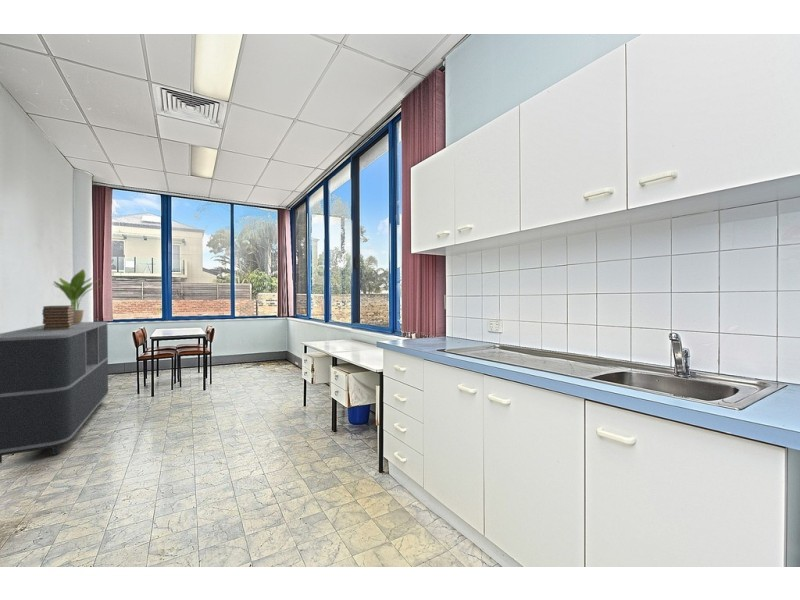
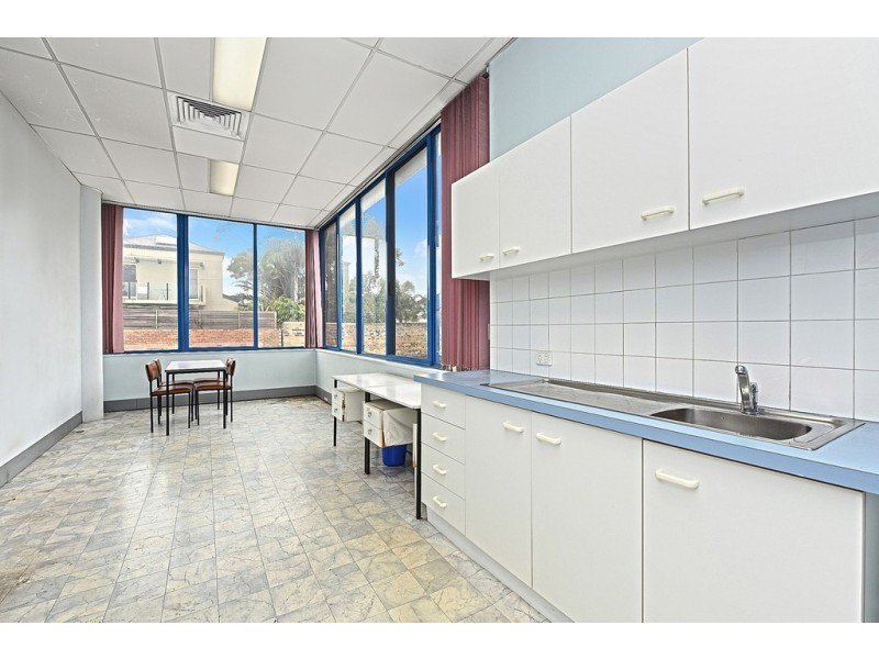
- sideboard [0,321,109,464]
- potted plant [52,268,103,324]
- book stack [41,304,74,330]
